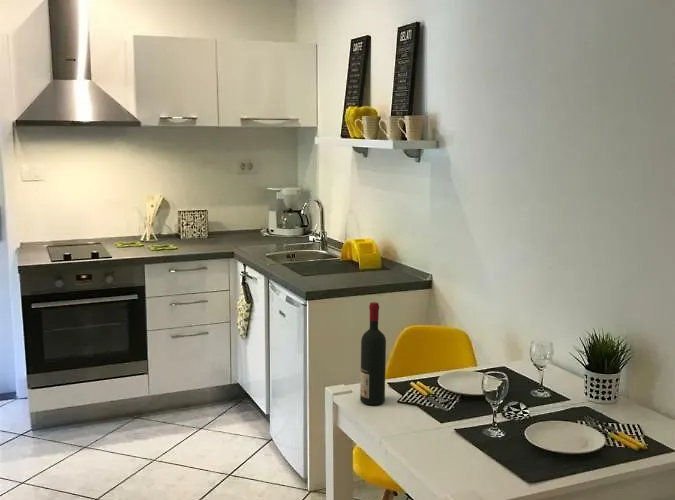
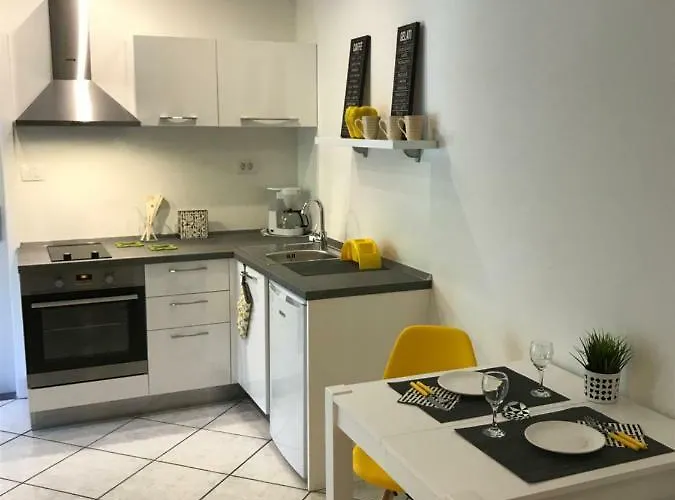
- alcohol [359,301,387,406]
